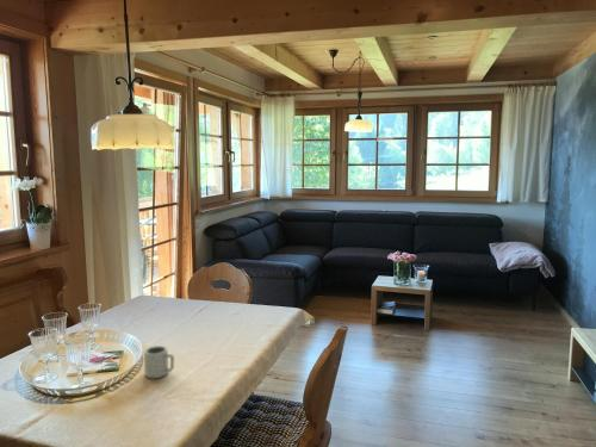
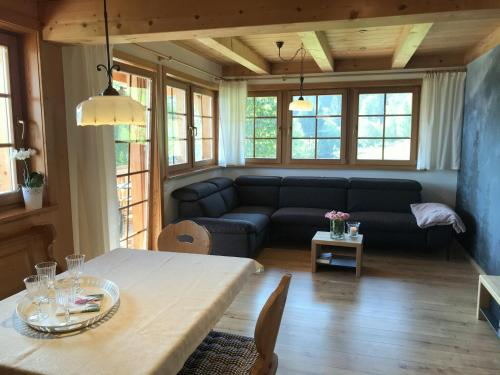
- cup [143,344,175,379]
